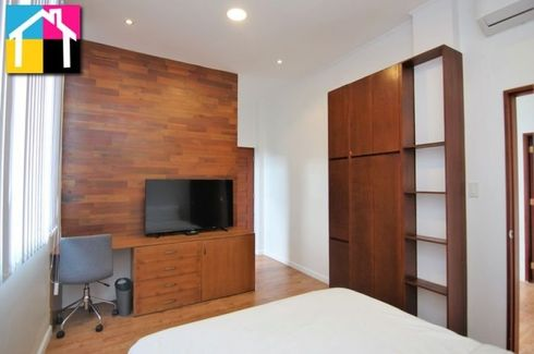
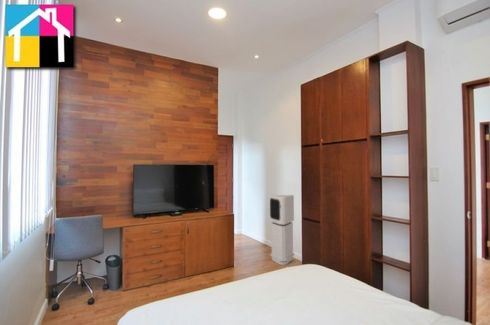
+ air purifier [269,194,295,266]
